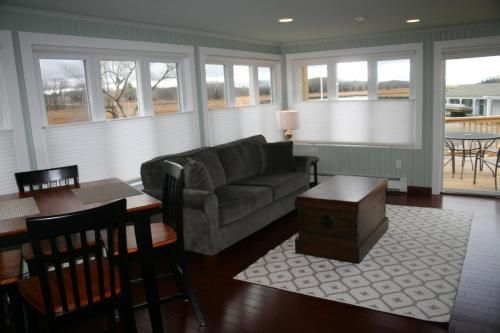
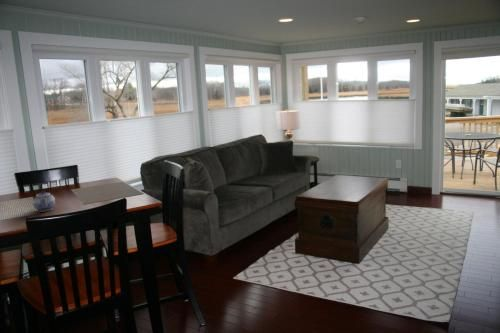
+ teapot [32,190,56,212]
